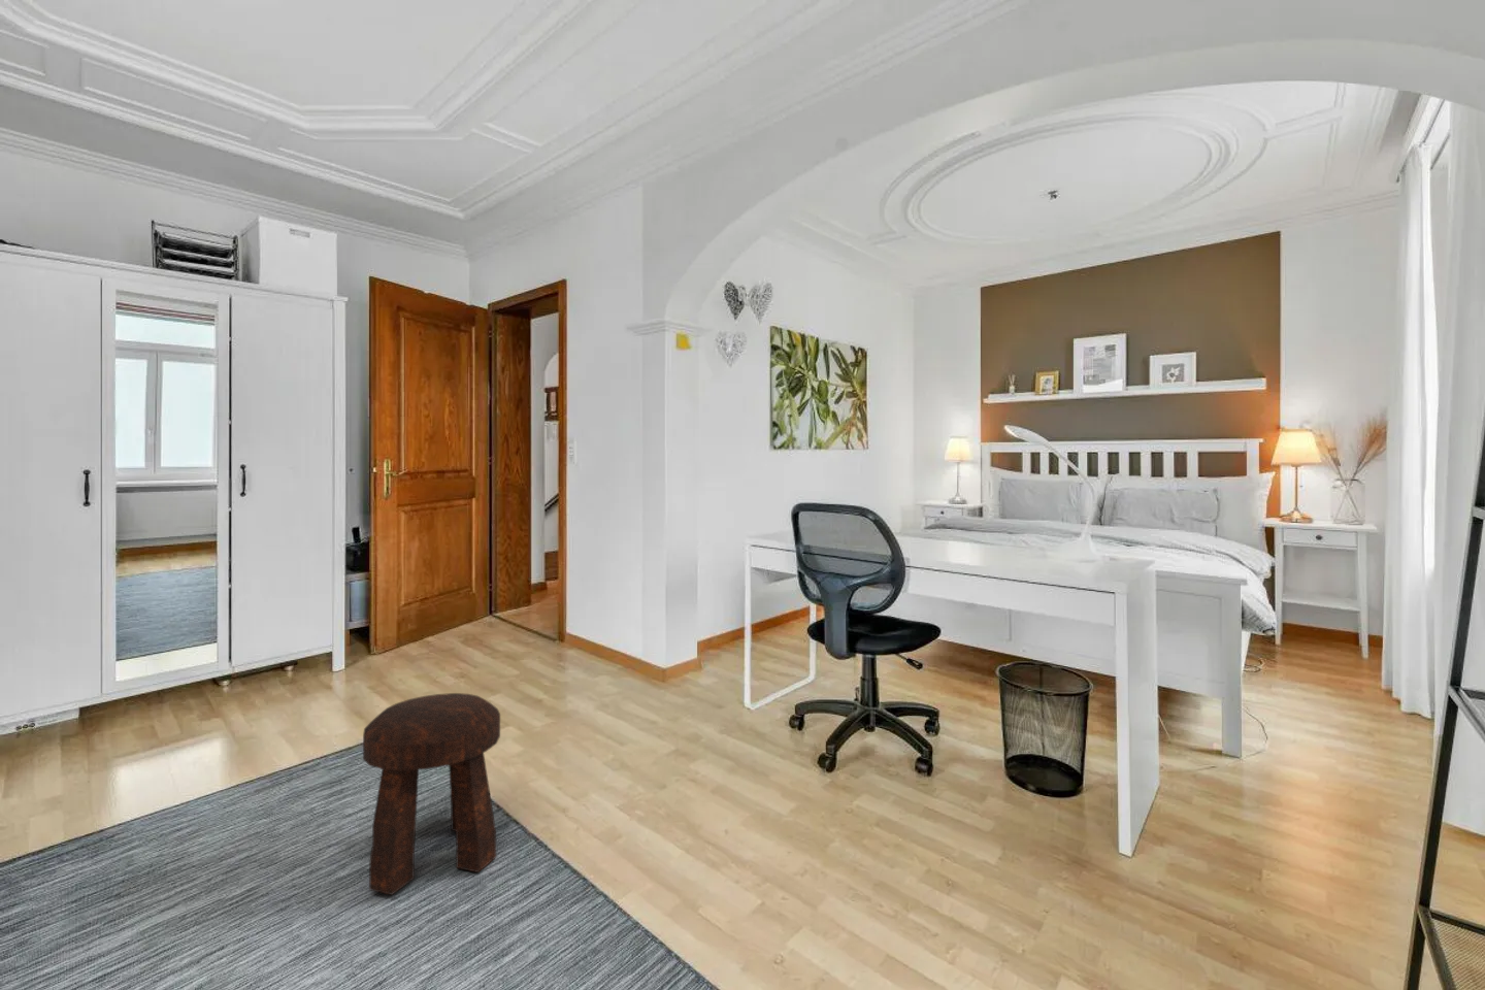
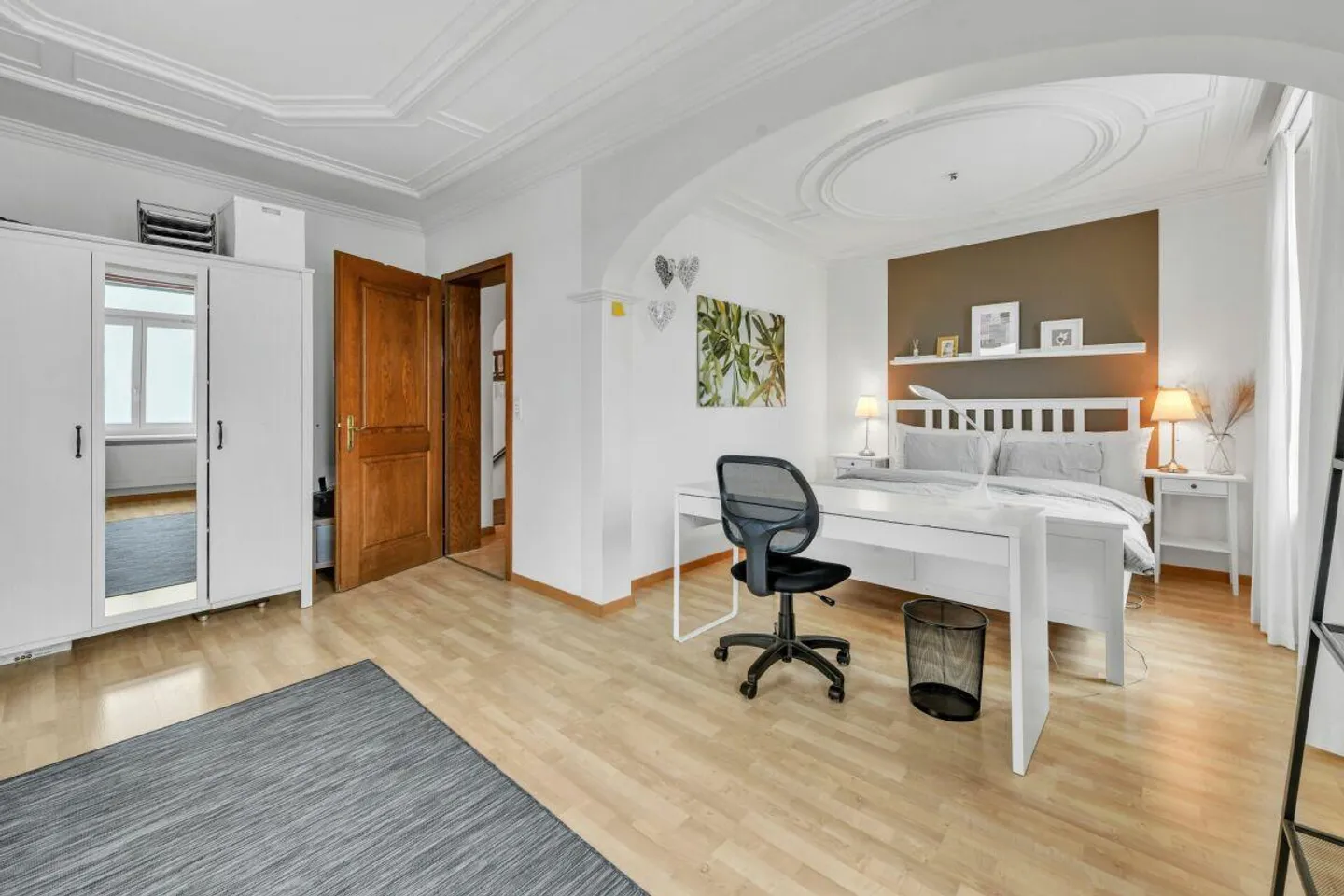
- stool [362,692,502,896]
